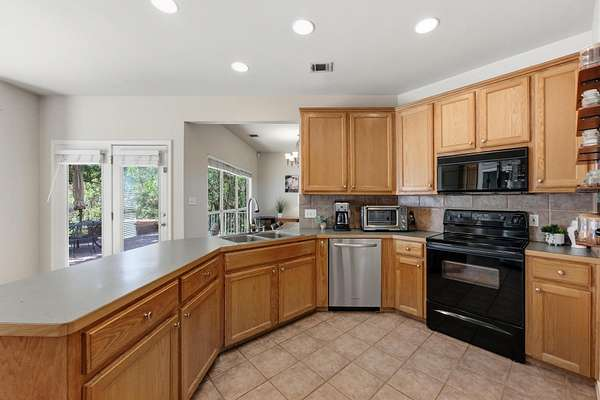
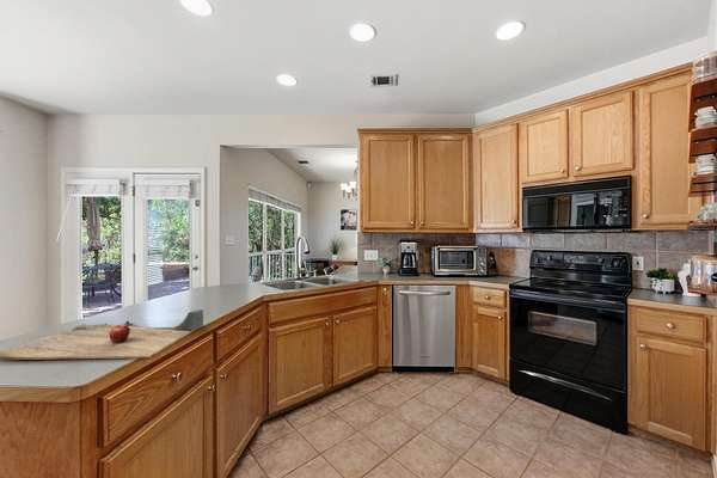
+ cutting board [0,308,204,361]
